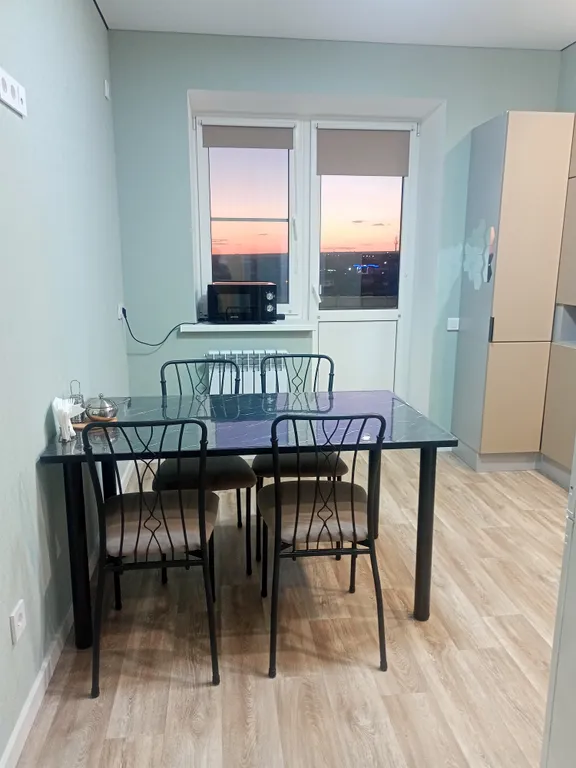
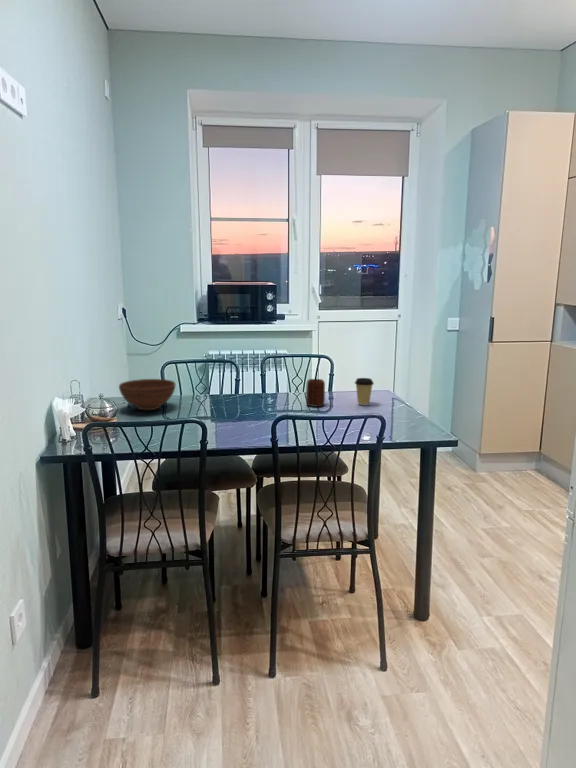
+ mug [305,378,326,408]
+ coffee cup [354,377,375,406]
+ bowl [118,378,177,411]
